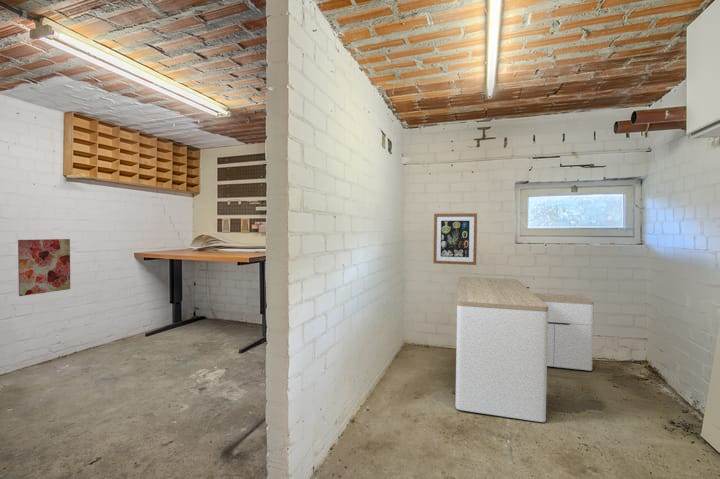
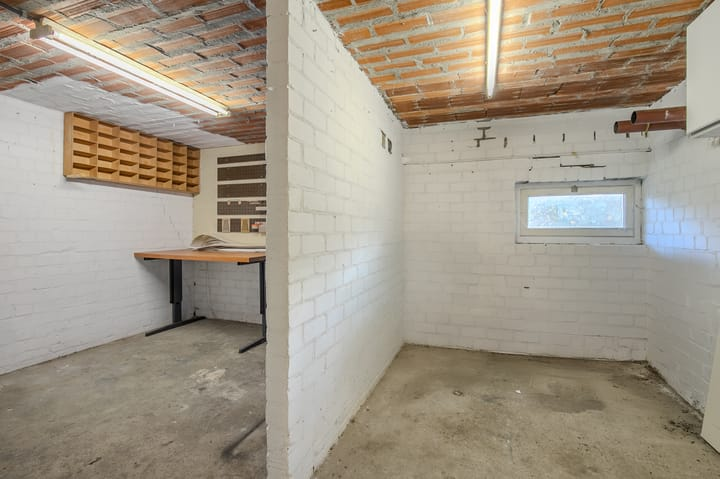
- wall art [432,212,478,266]
- wall art [17,238,71,297]
- desk [454,276,595,423]
